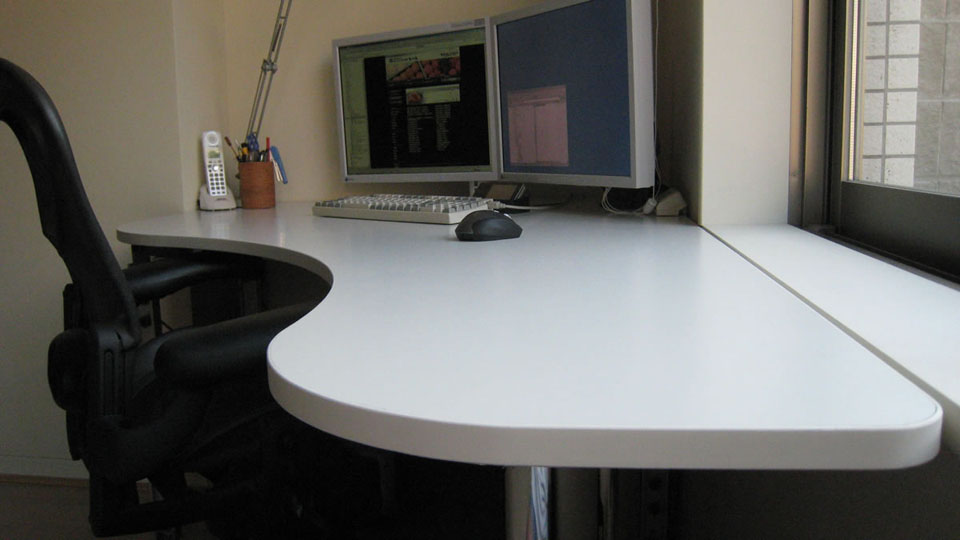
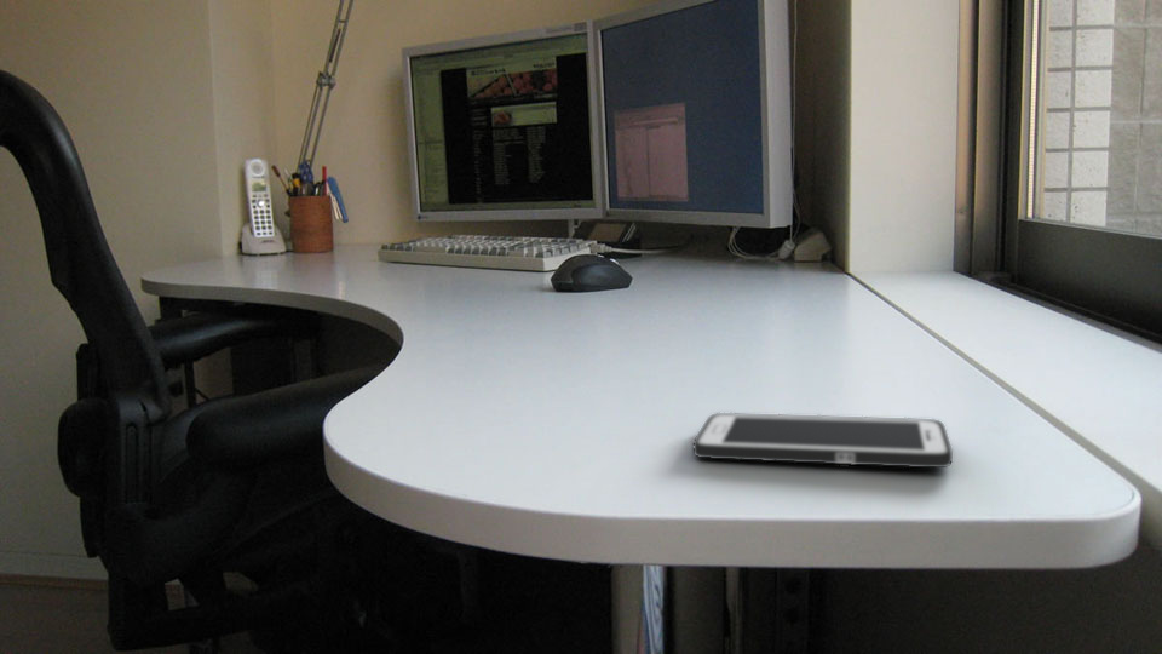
+ cell phone [692,412,954,469]
